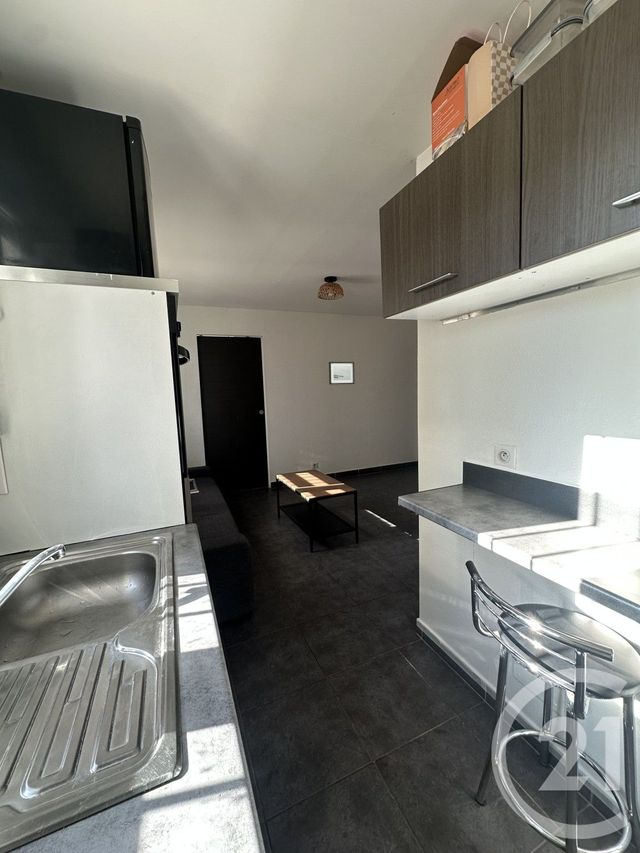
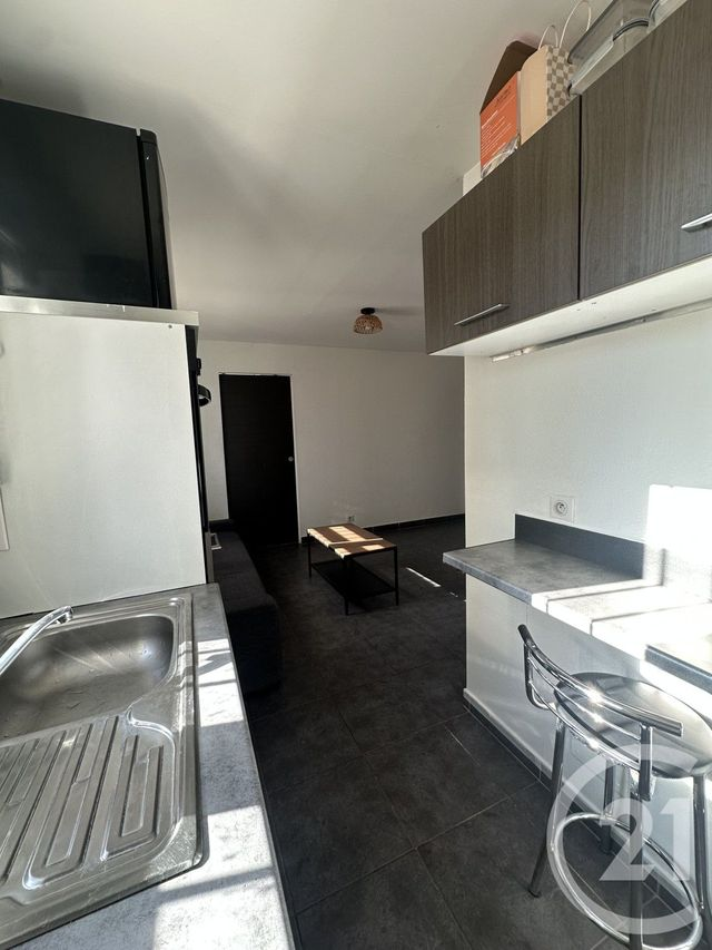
- wall art [328,361,356,386]
